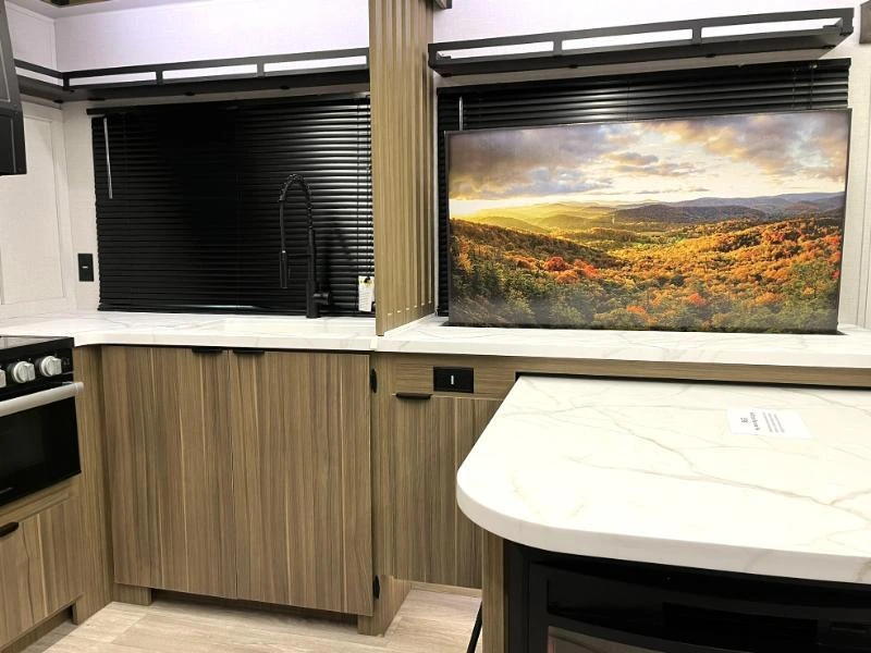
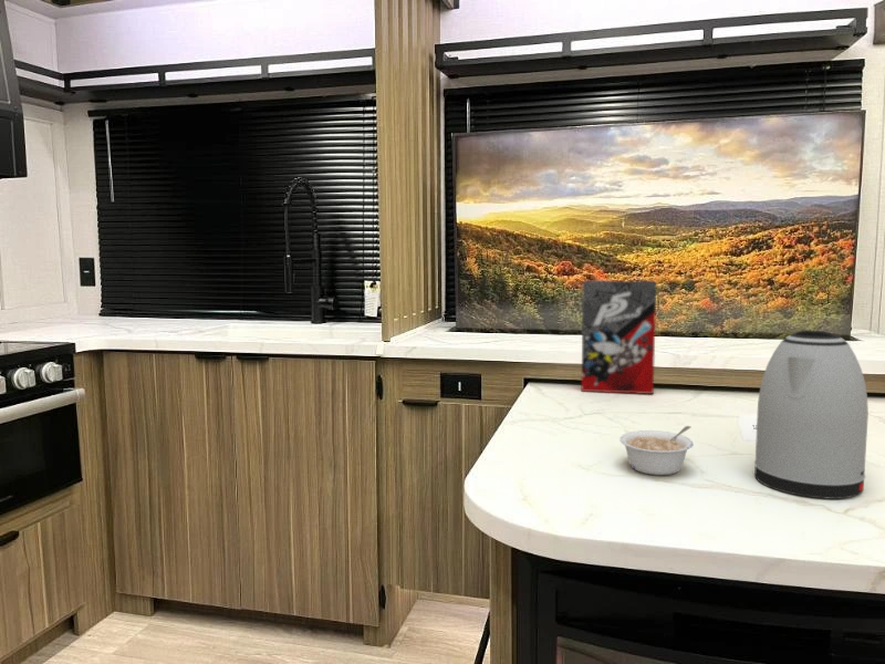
+ kettle [753,330,870,500]
+ legume [618,425,695,476]
+ cereal box [581,280,657,395]
